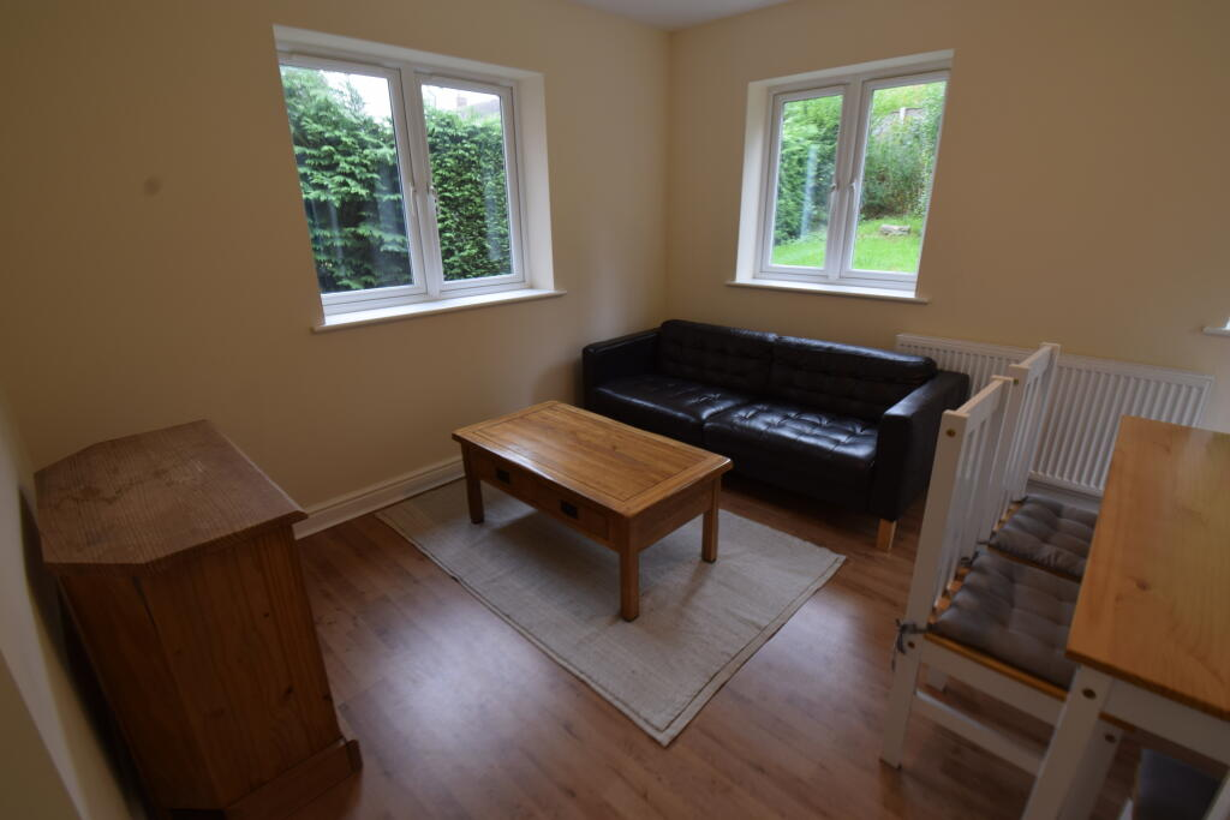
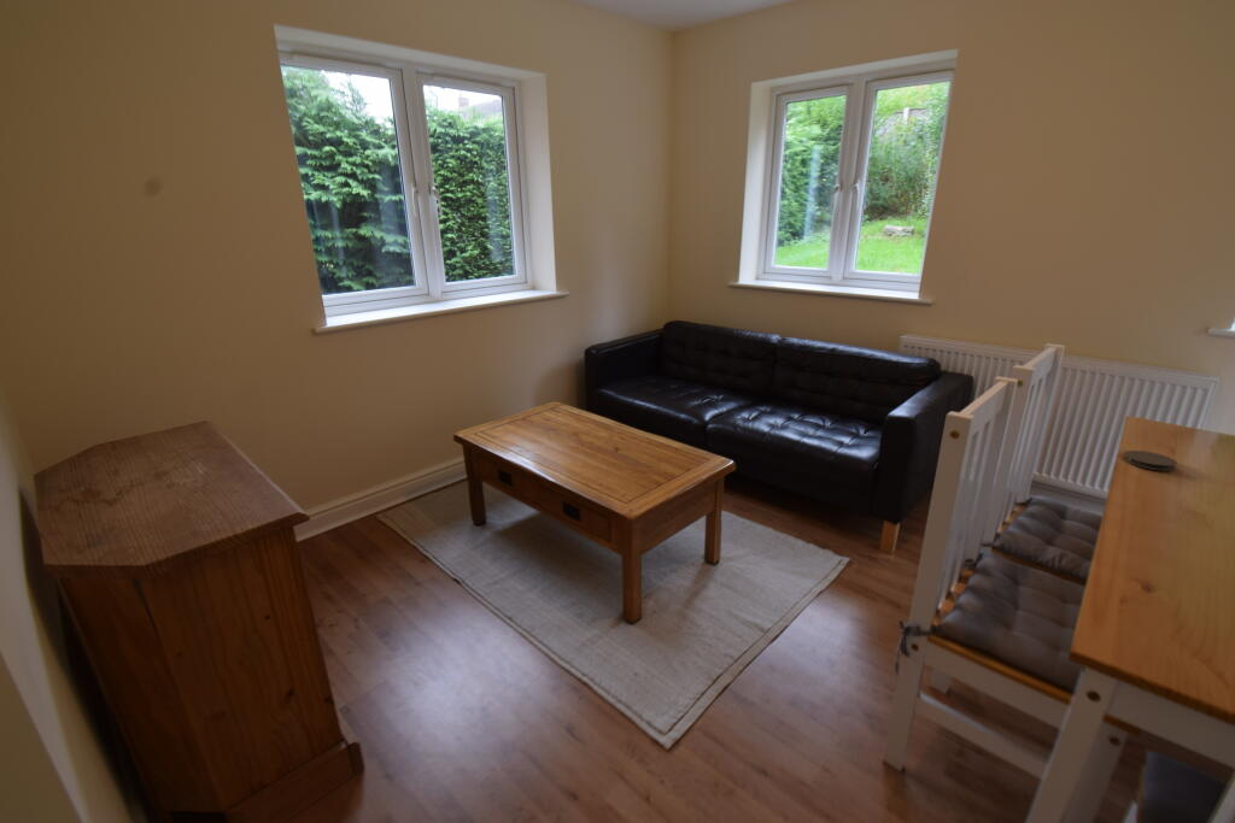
+ coaster [1123,449,1178,472]
